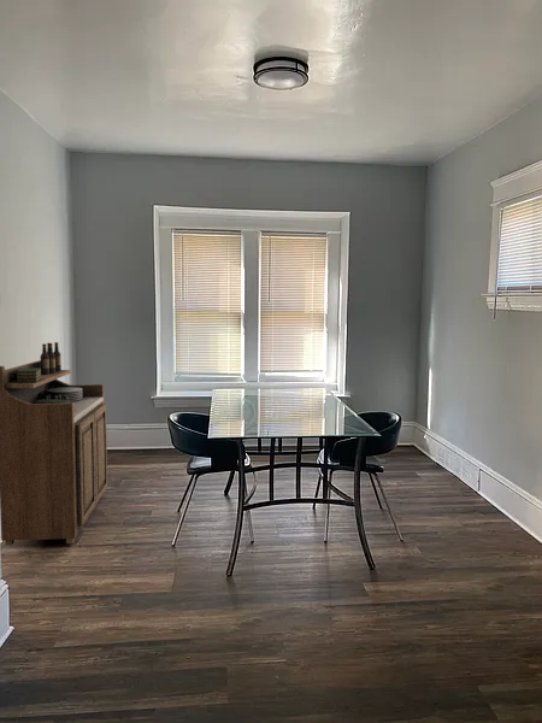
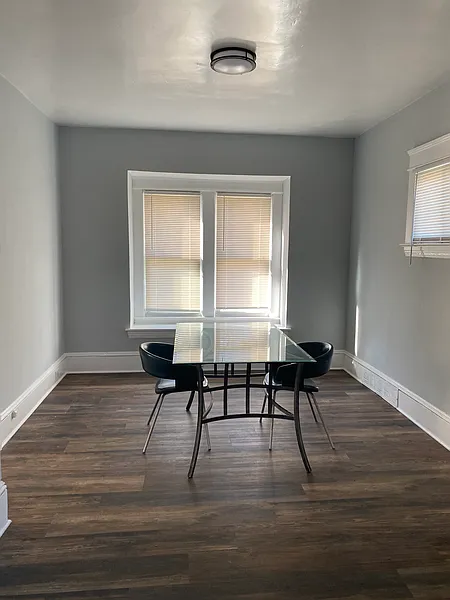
- sideboard [0,341,108,547]
